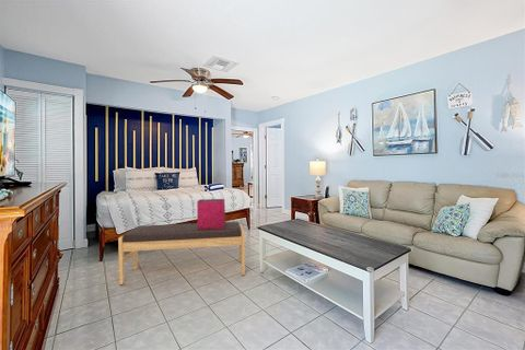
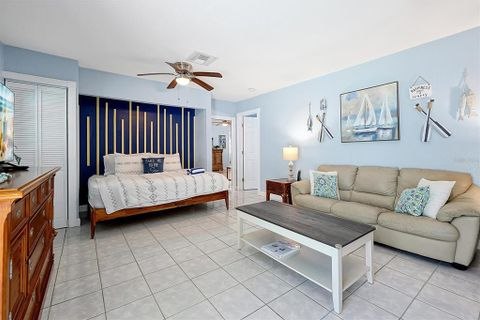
- bench [117,221,246,285]
- storage bin [196,198,226,230]
